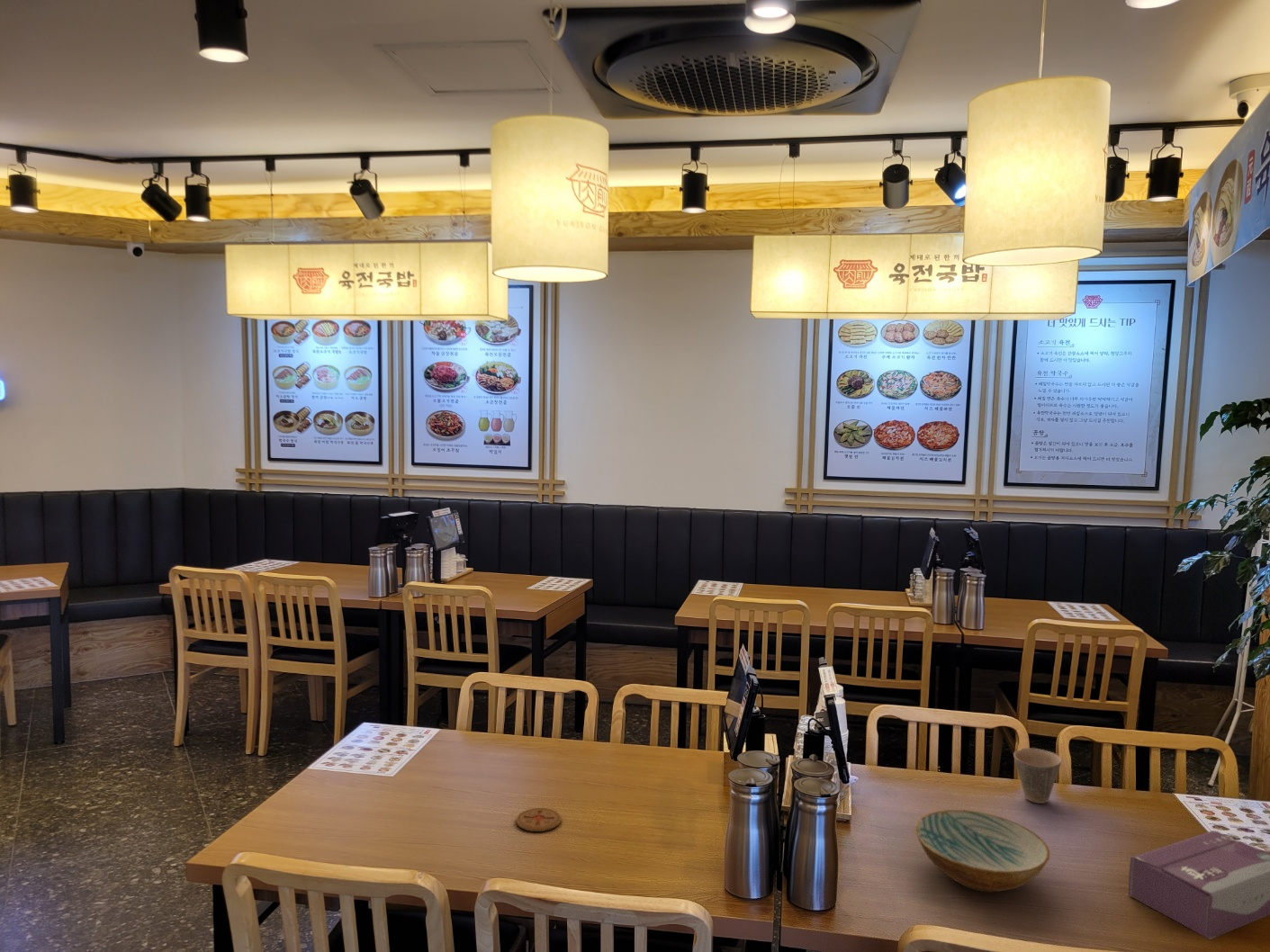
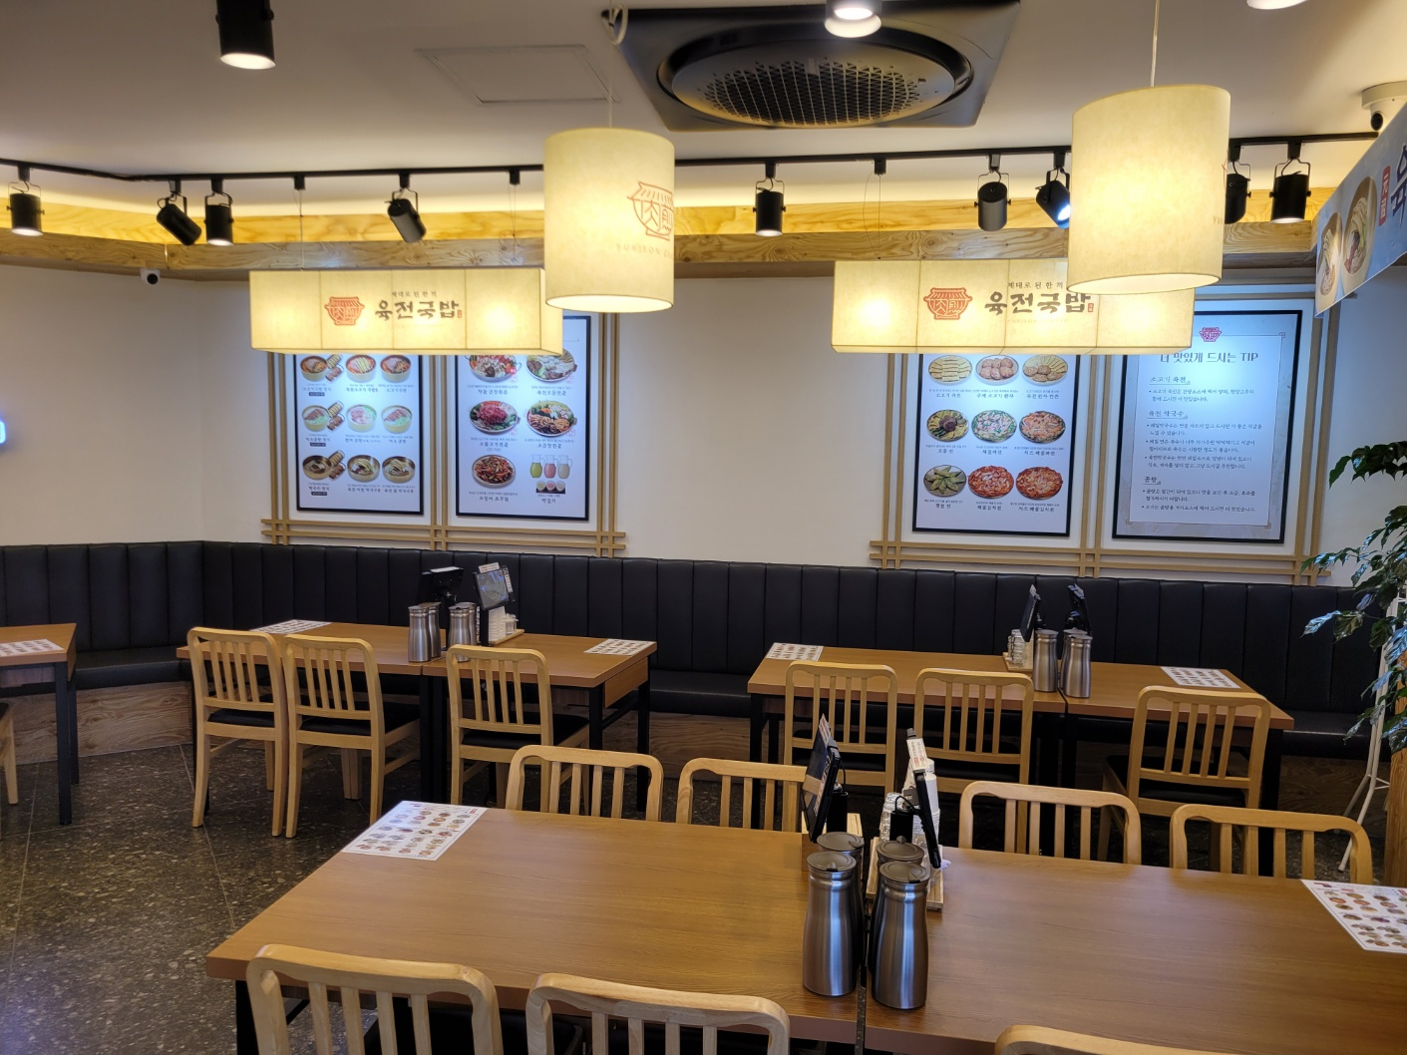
- coaster [516,807,562,832]
- bowl [914,809,1050,894]
- cup [1013,747,1062,804]
- tissue box [1128,830,1270,940]
